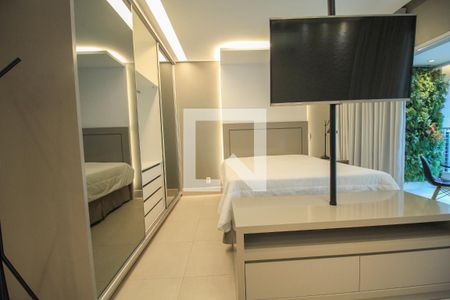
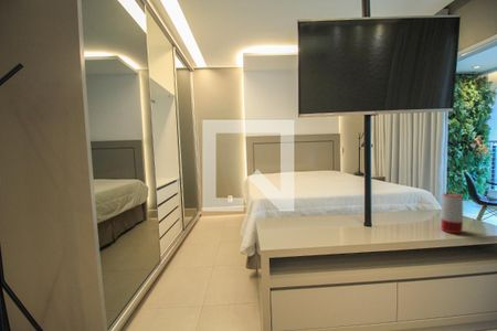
+ speaker [440,192,464,234]
